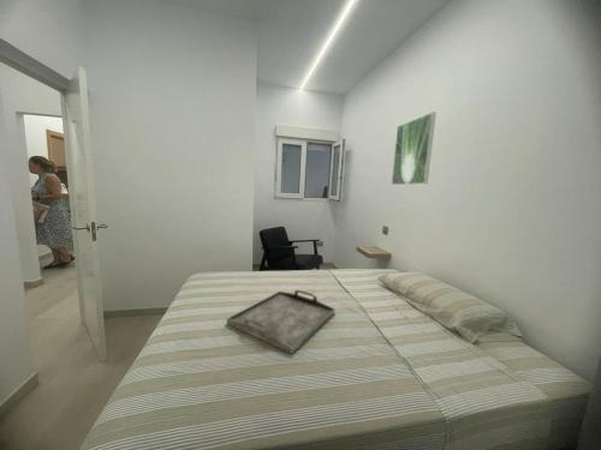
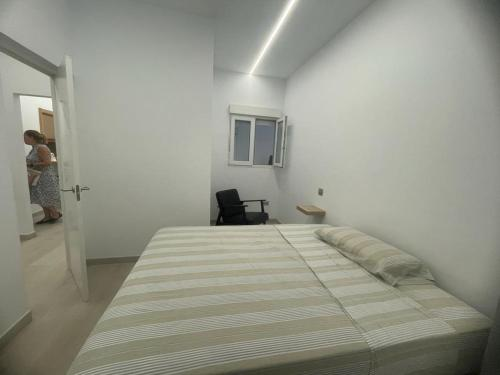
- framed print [391,110,438,186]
- serving tray [226,289,337,355]
